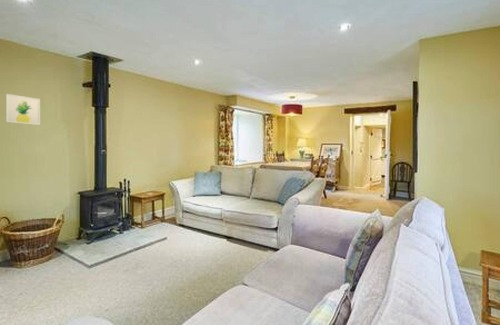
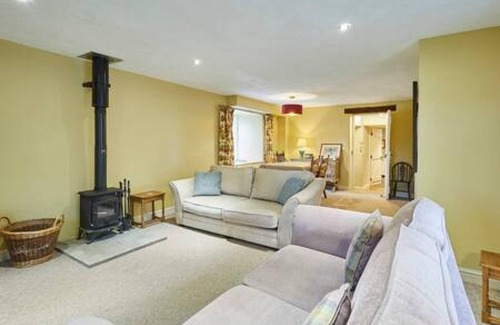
- wall art [5,93,41,126]
